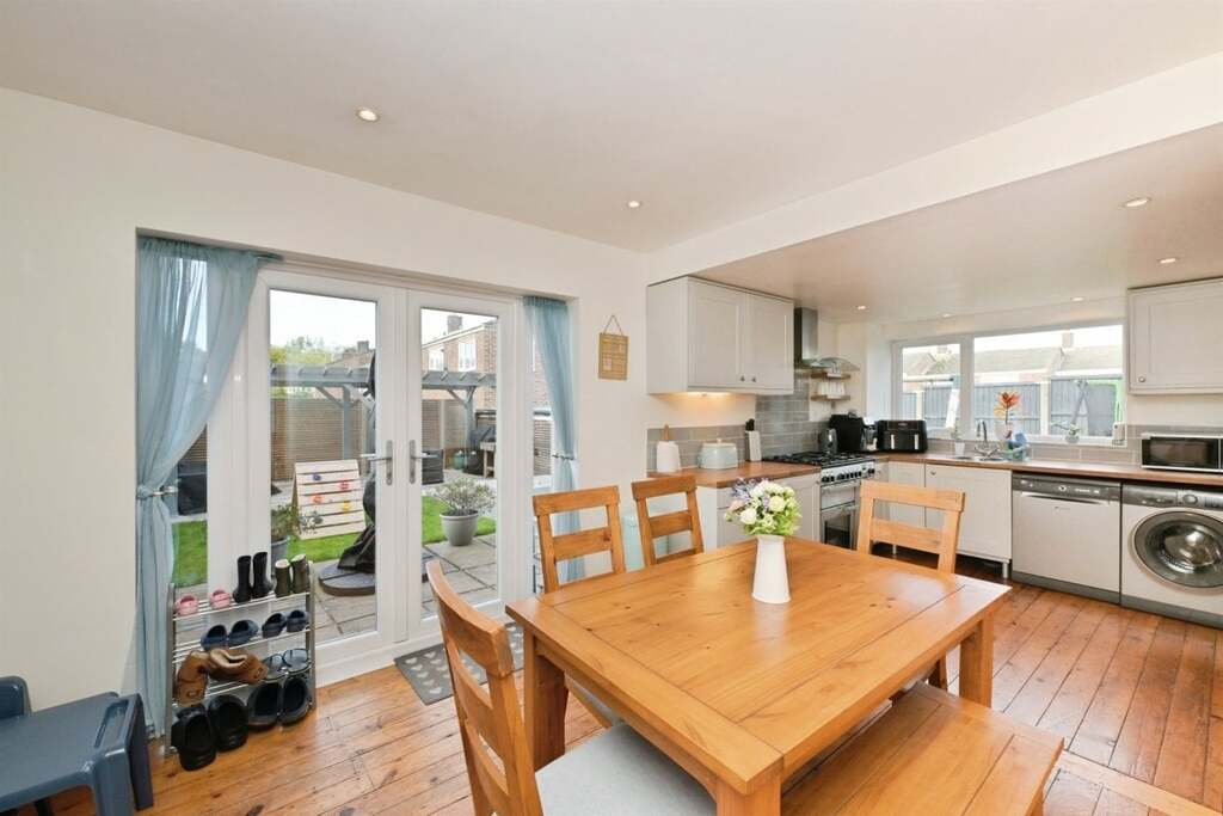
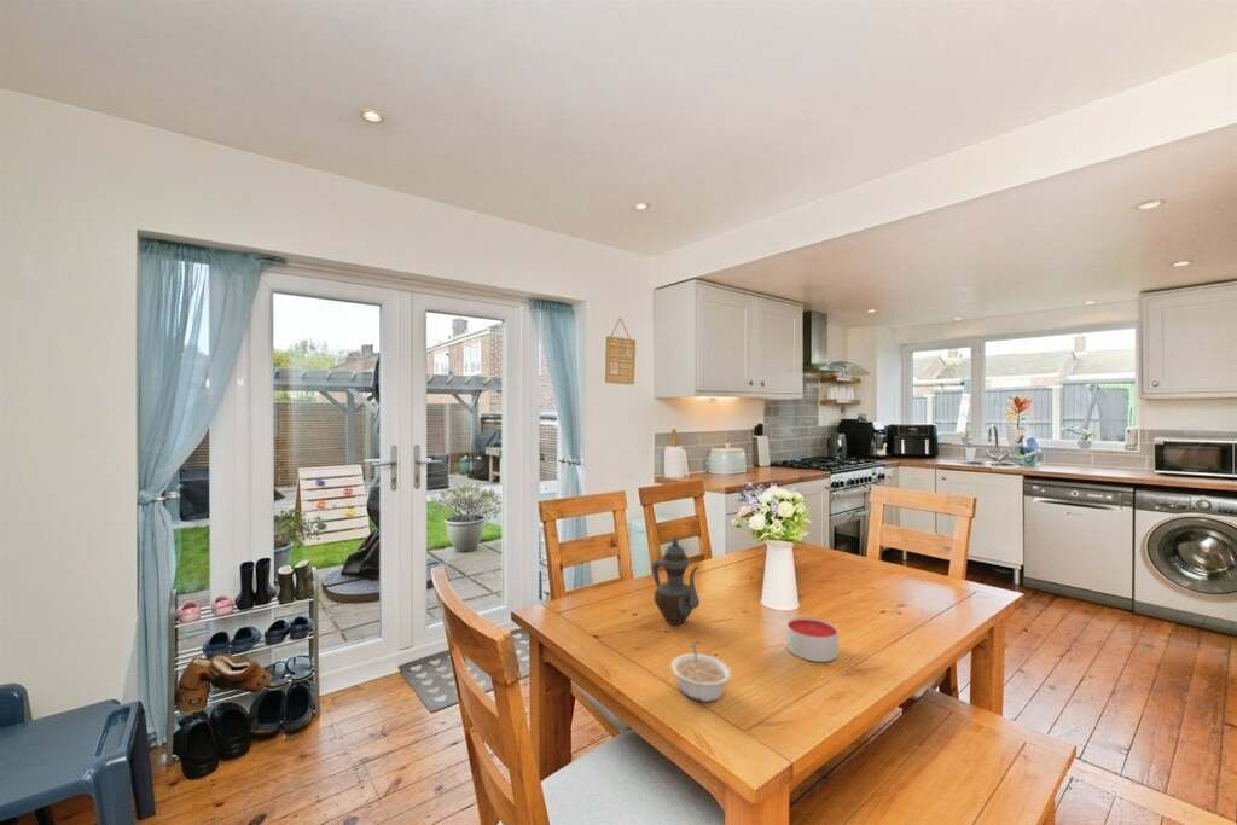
+ teapot [651,535,701,626]
+ candle [786,616,840,663]
+ legume [669,643,732,703]
